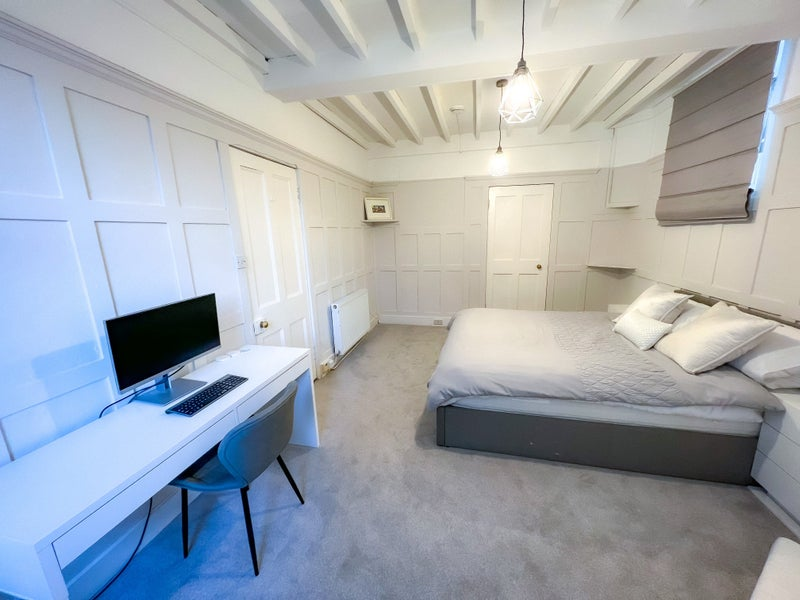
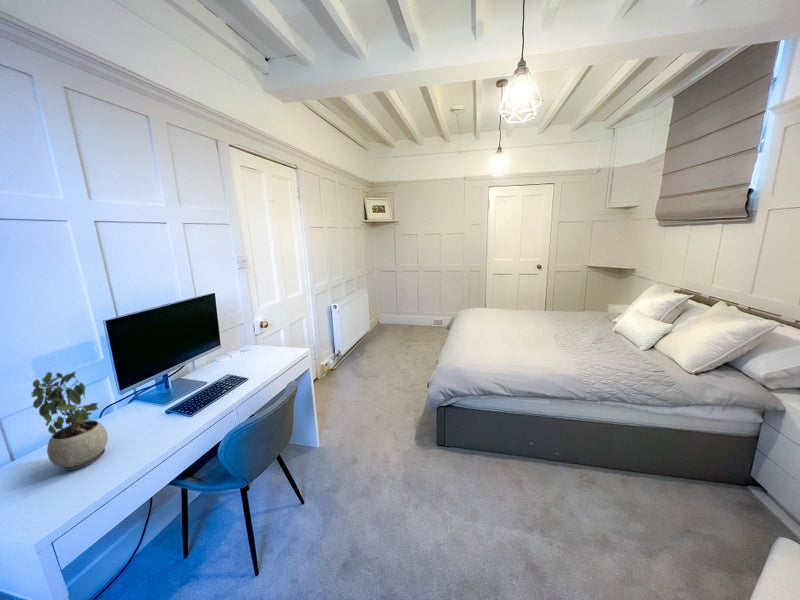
+ potted plant [30,370,109,471]
